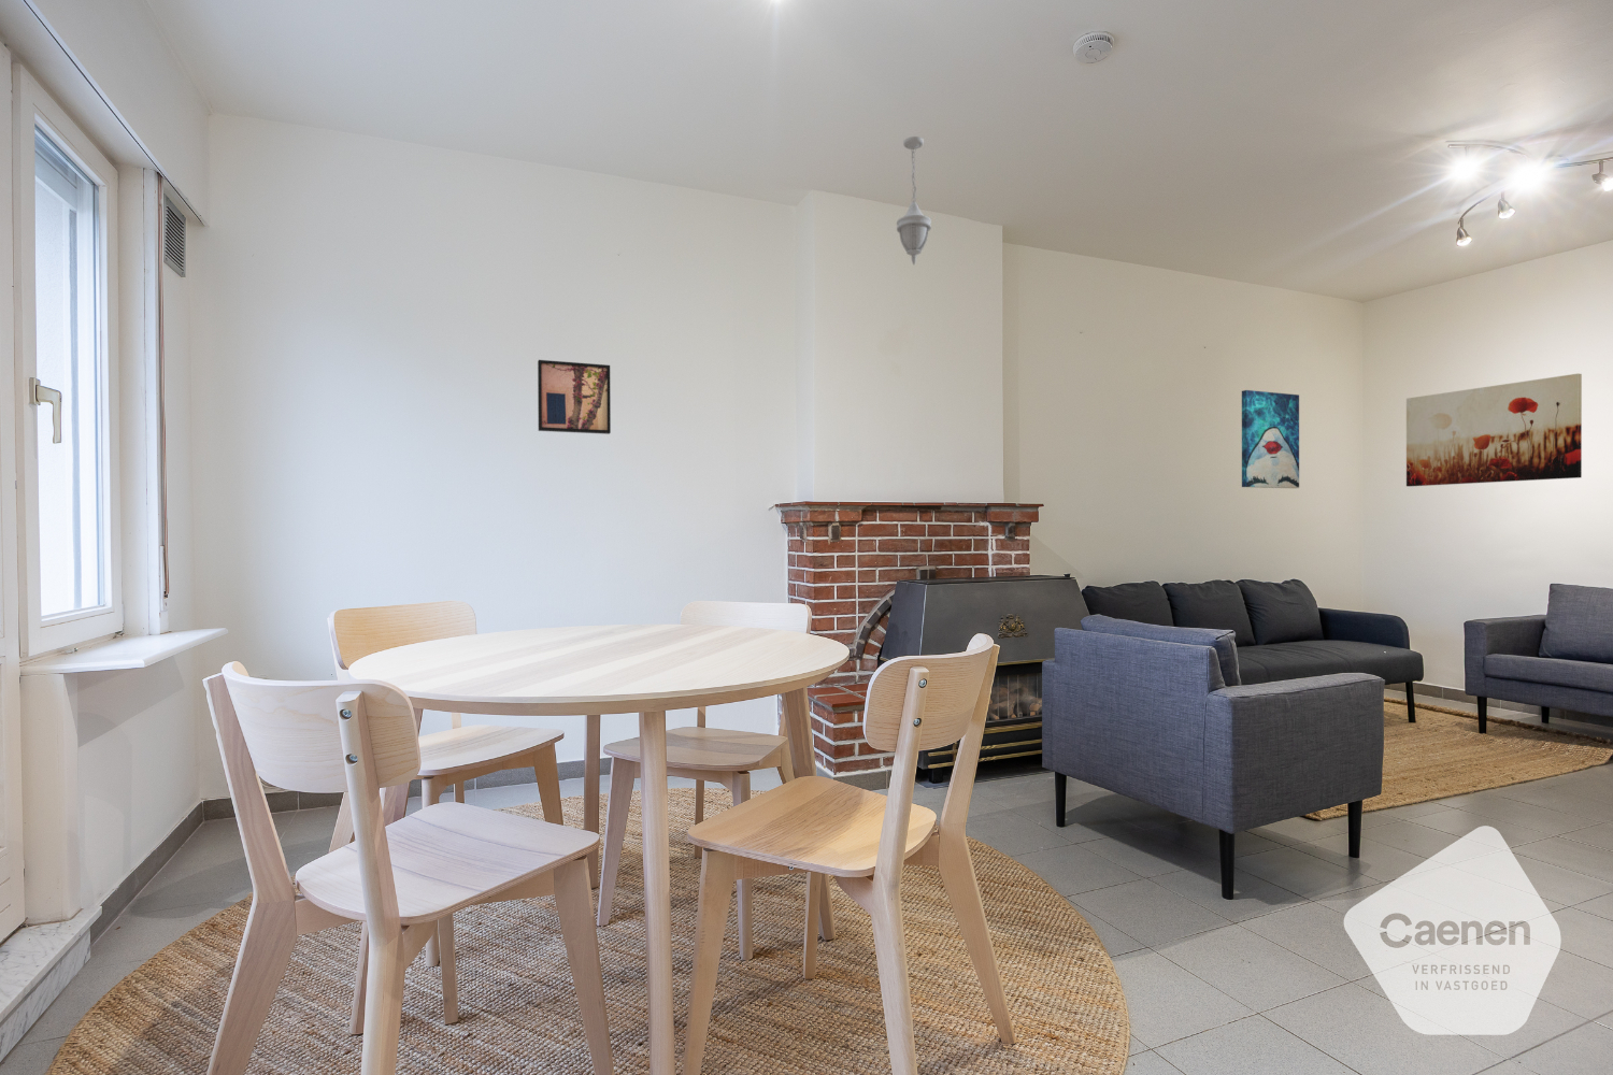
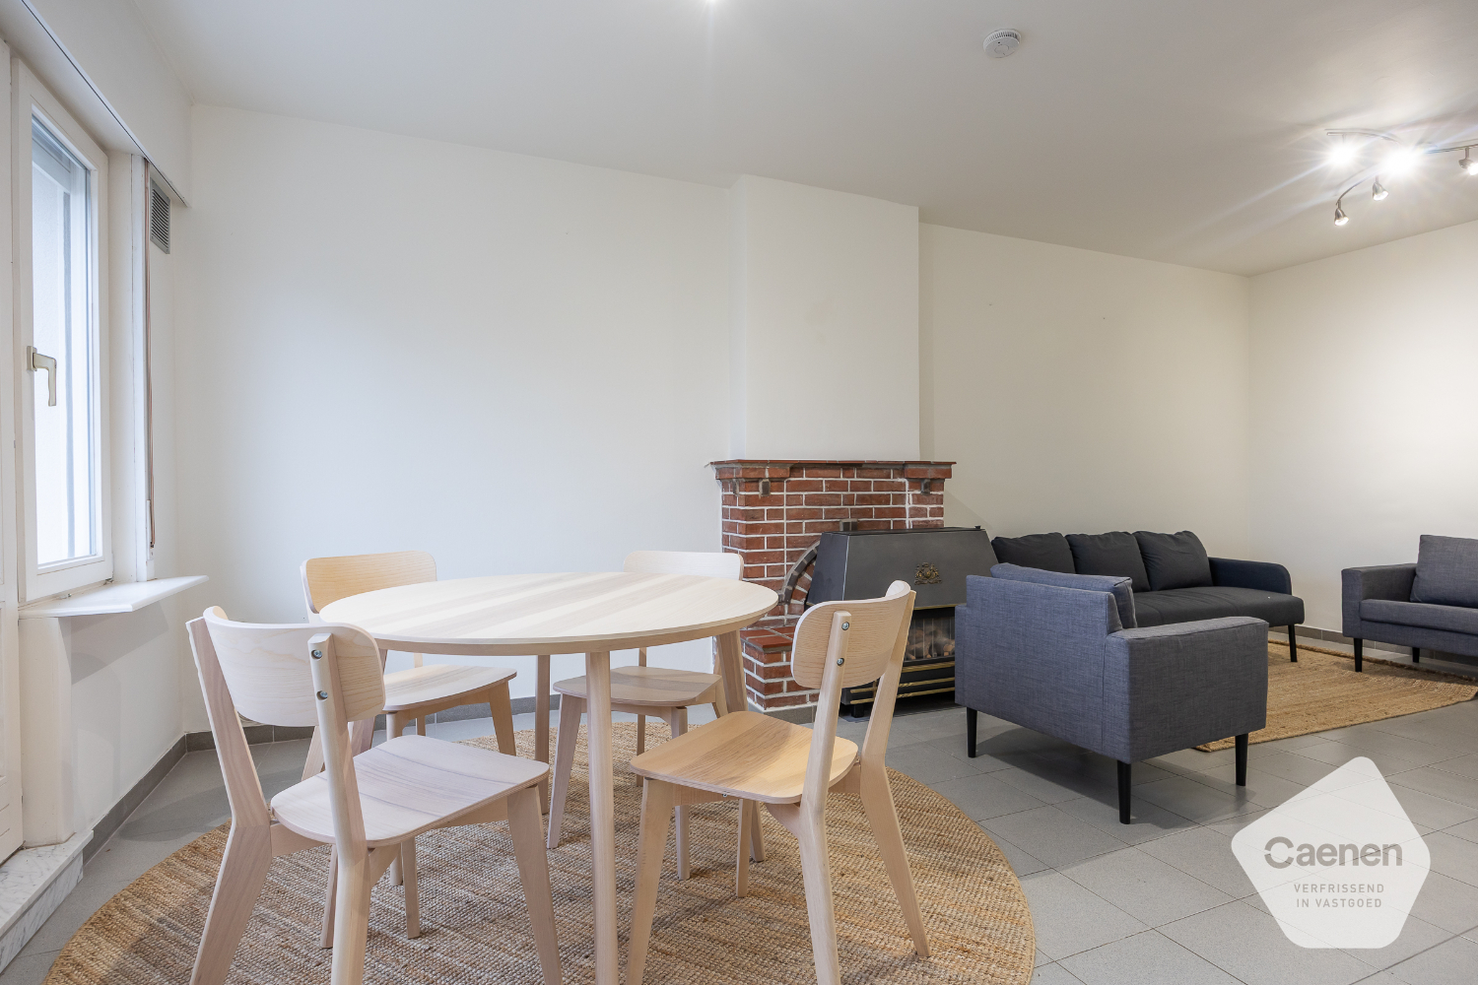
- wall art [536,359,612,436]
- pendant light [895,136,933,265]
- wall art [1405,373,1583,487]
- wall art [1241,389,1300,490]
